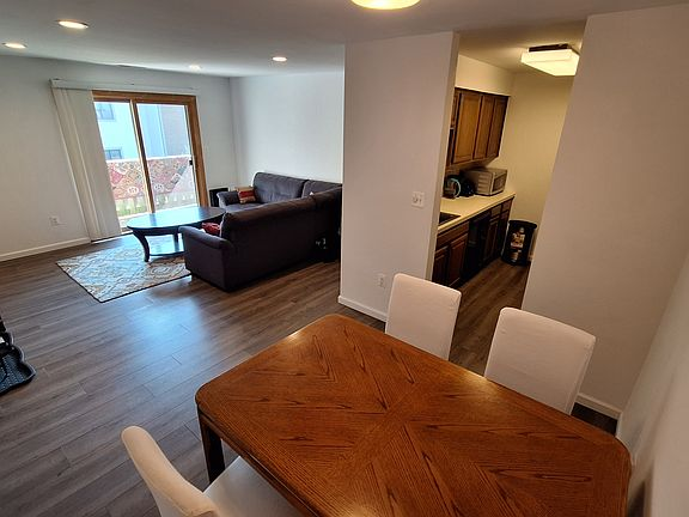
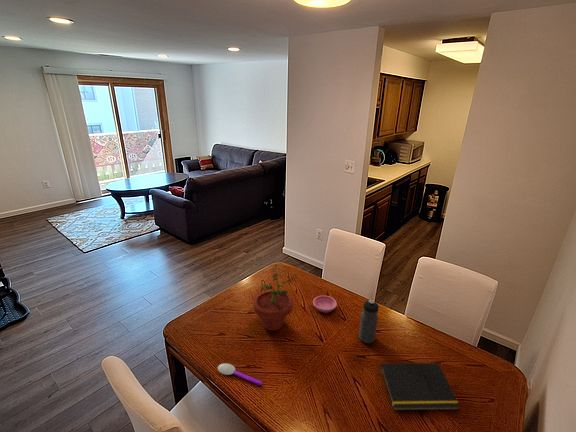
+ potted plant [252,263,299,332]
+ water bottle [358,299,379,344]
+ notepad [377,362,461,411]
+ spoon [217,362,263,386]
+ saucer [312,295,338,314]
